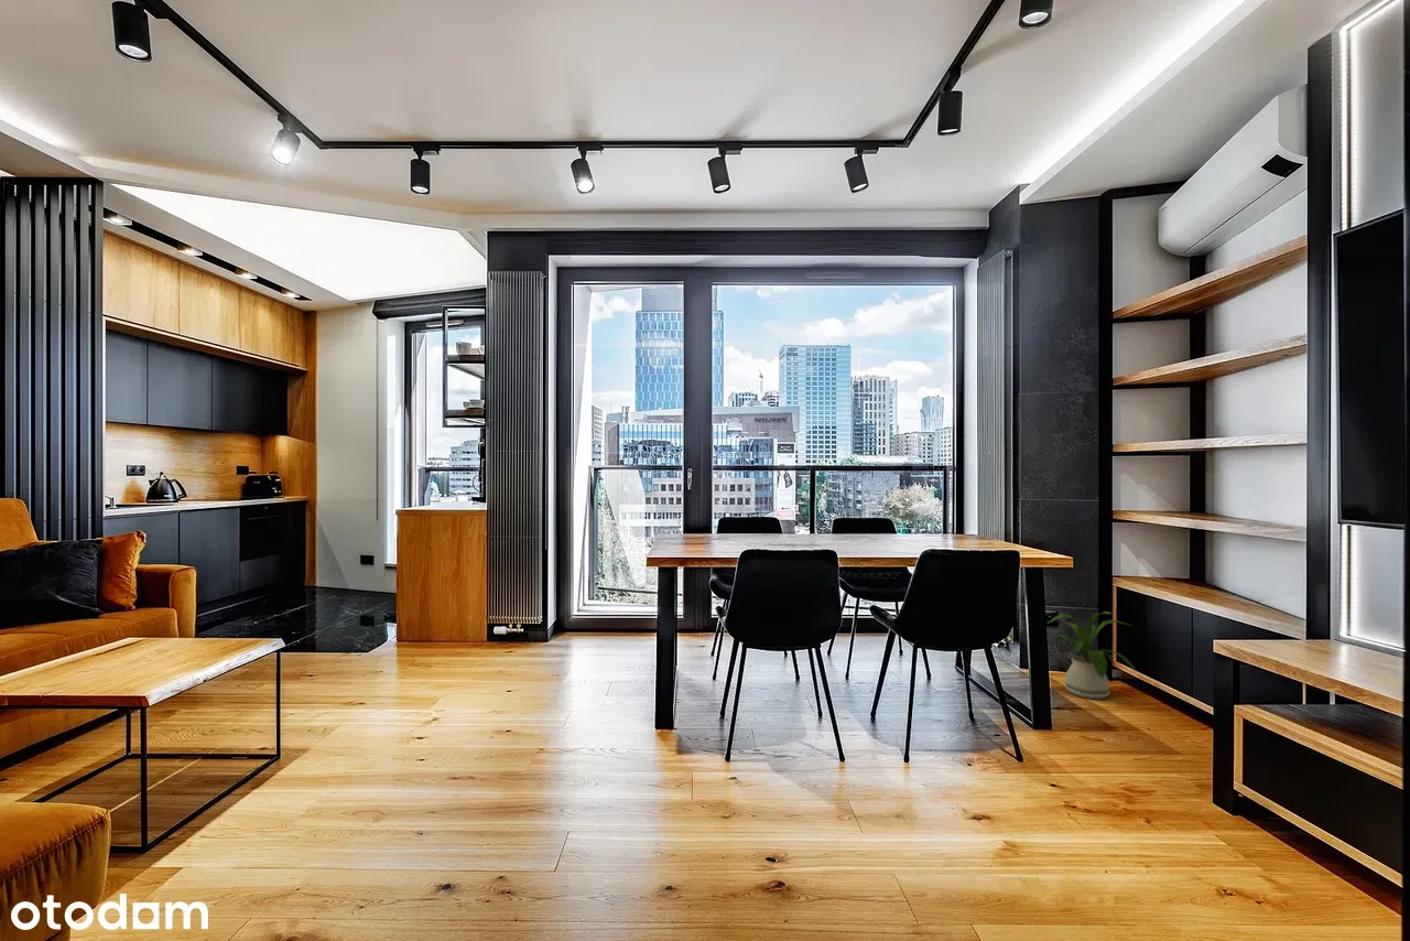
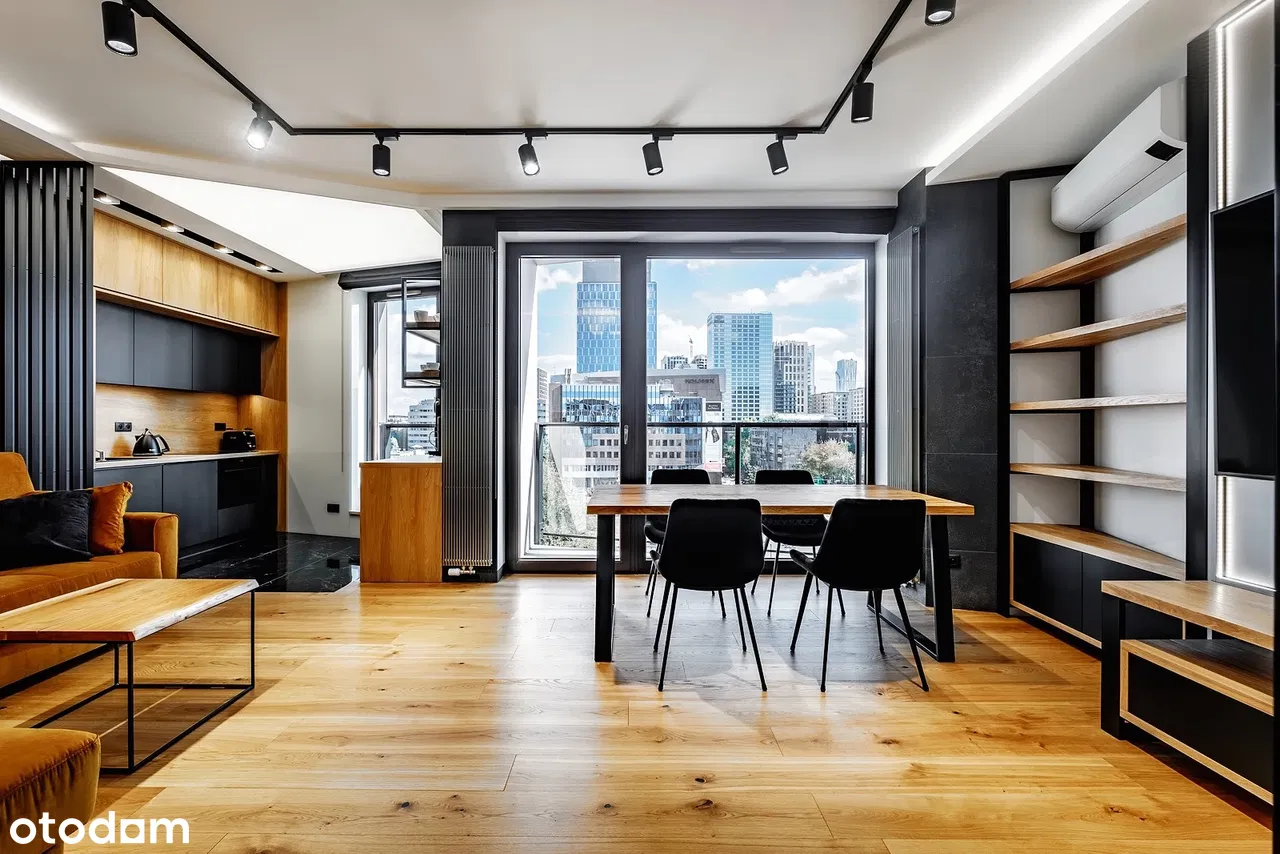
- house plant [1045,610,1138,700]
